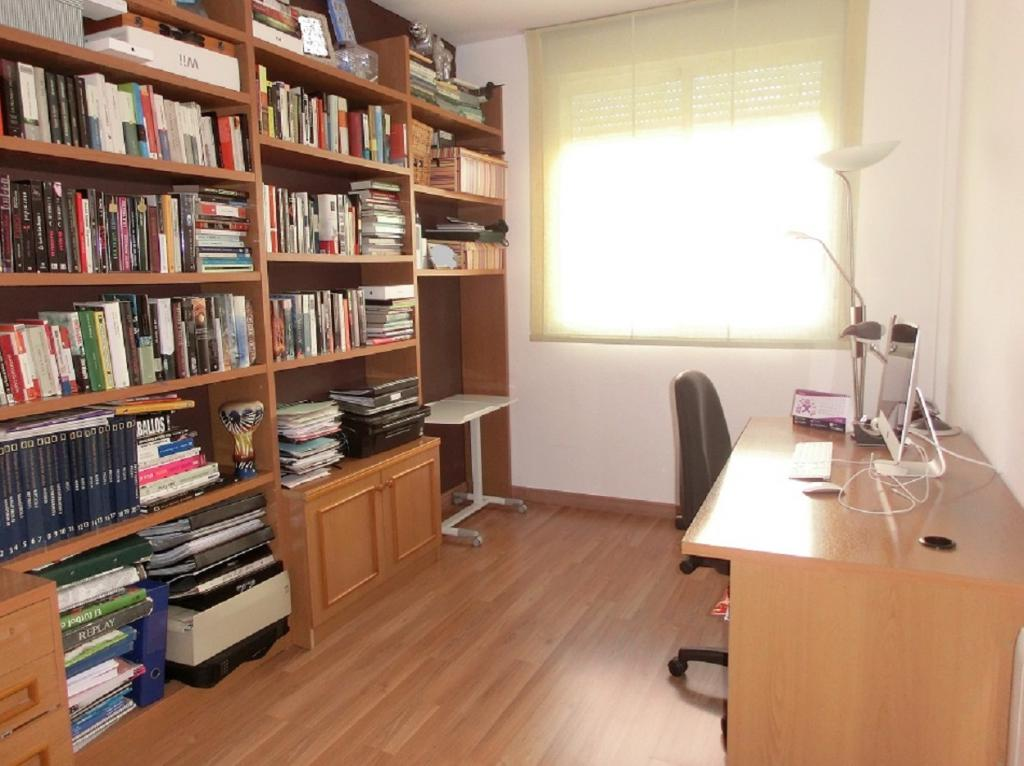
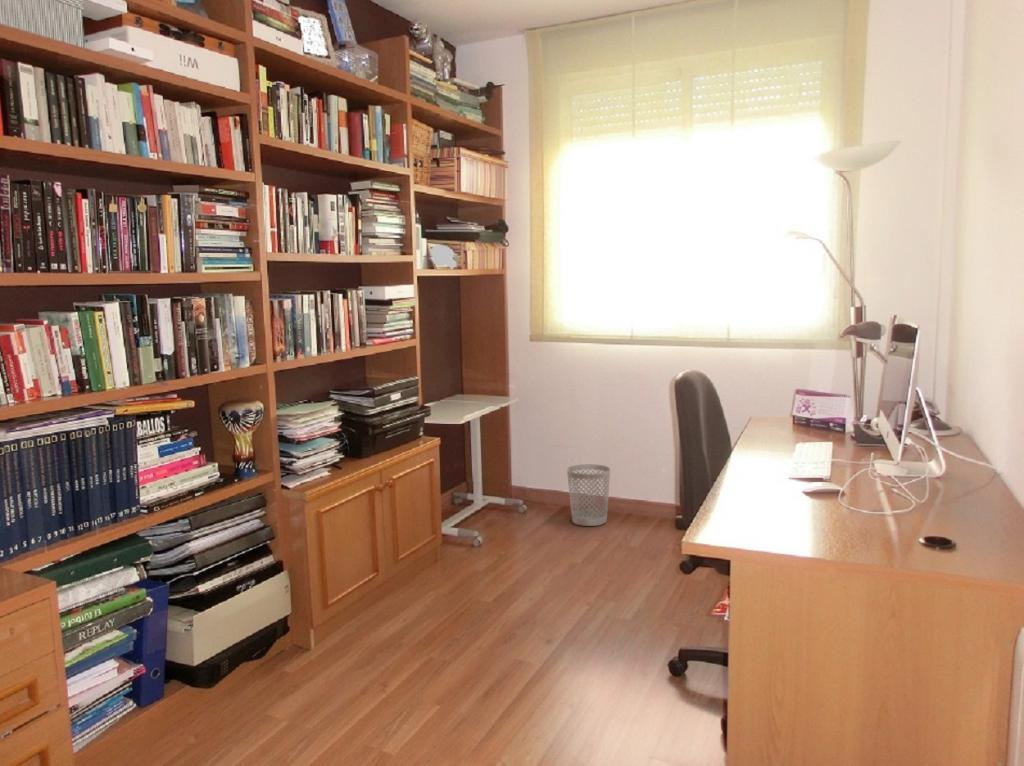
+ wastebasket [566,463,611,527]
